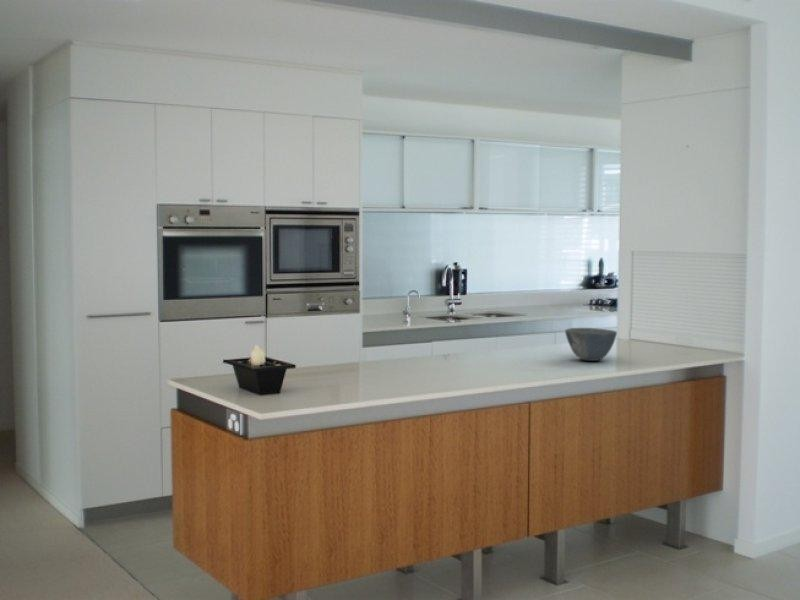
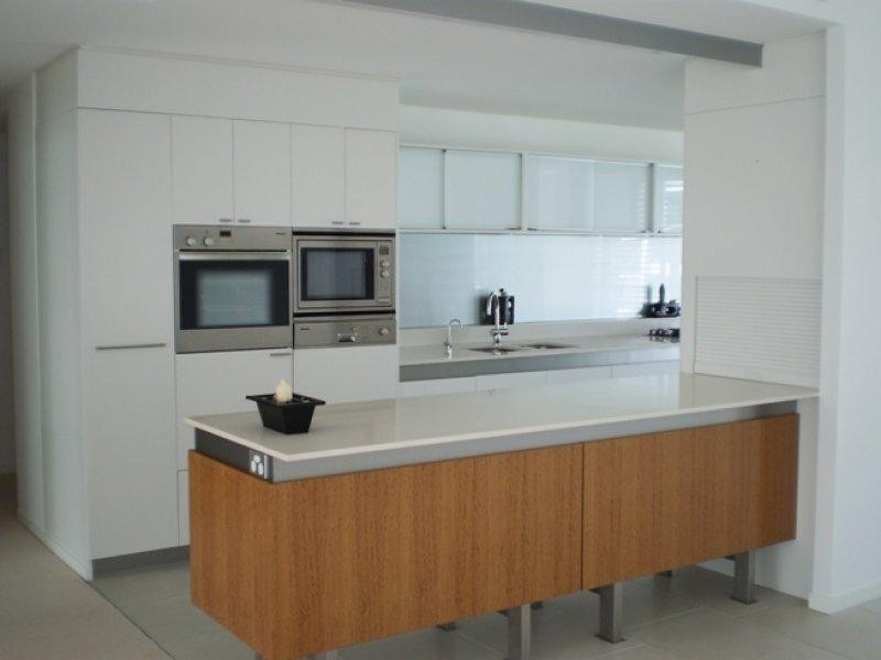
- bowl [564,327,618,362]
